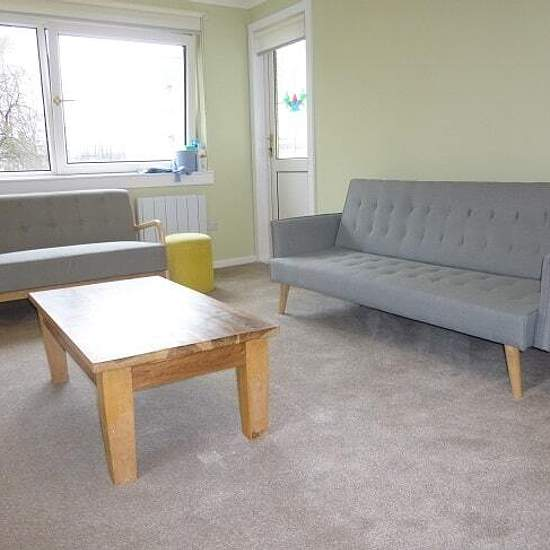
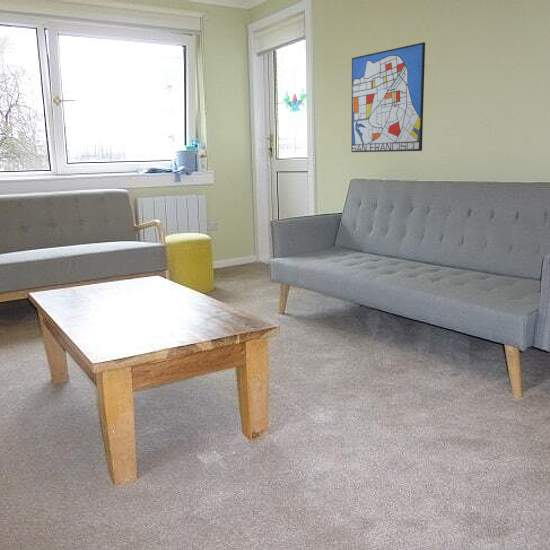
+ wall art [351,41,426,153]
